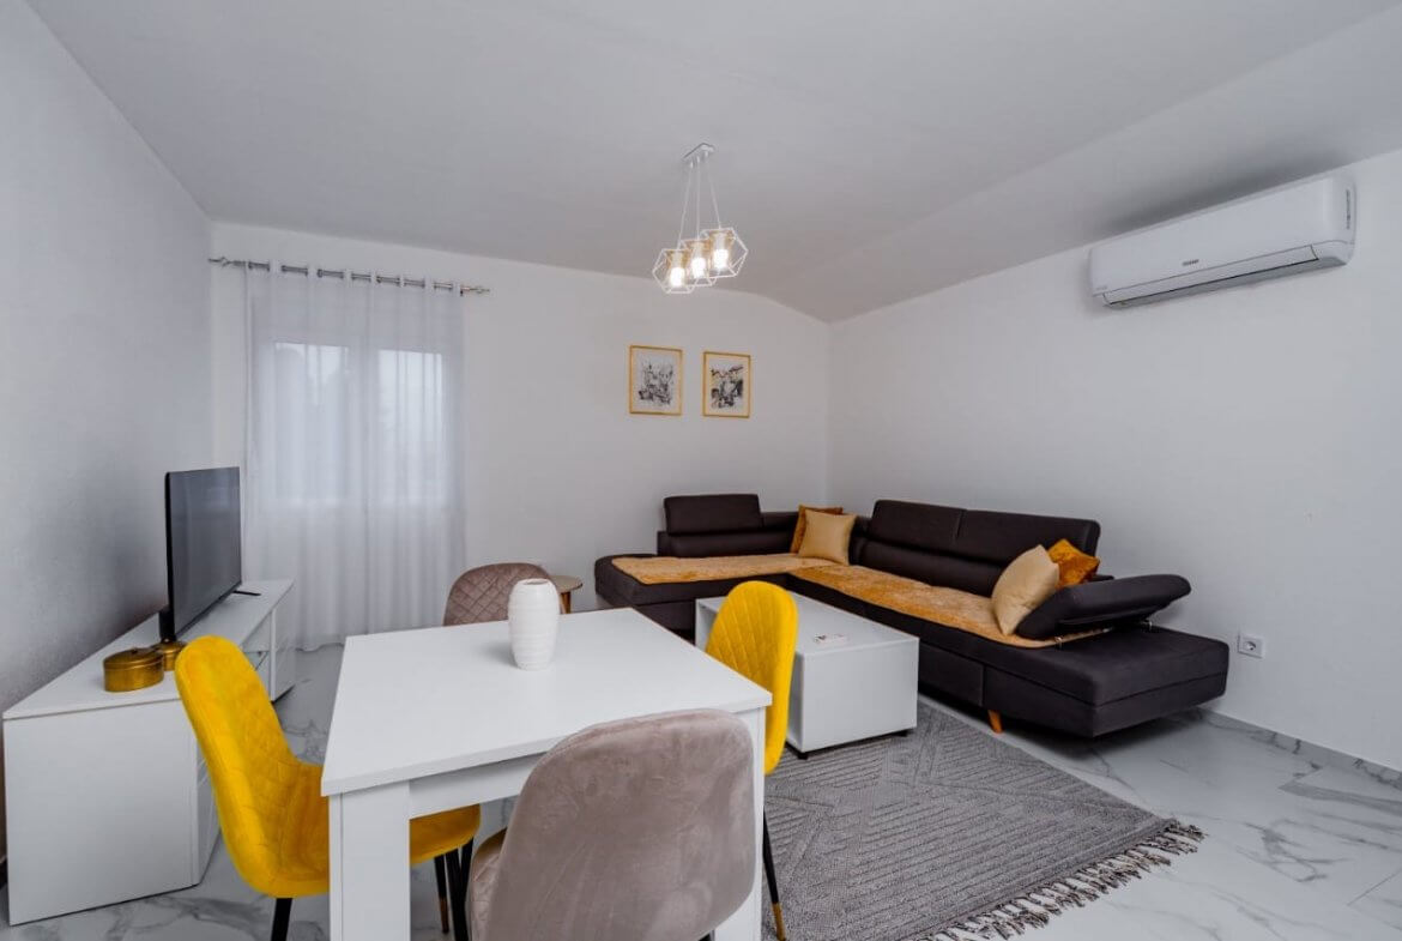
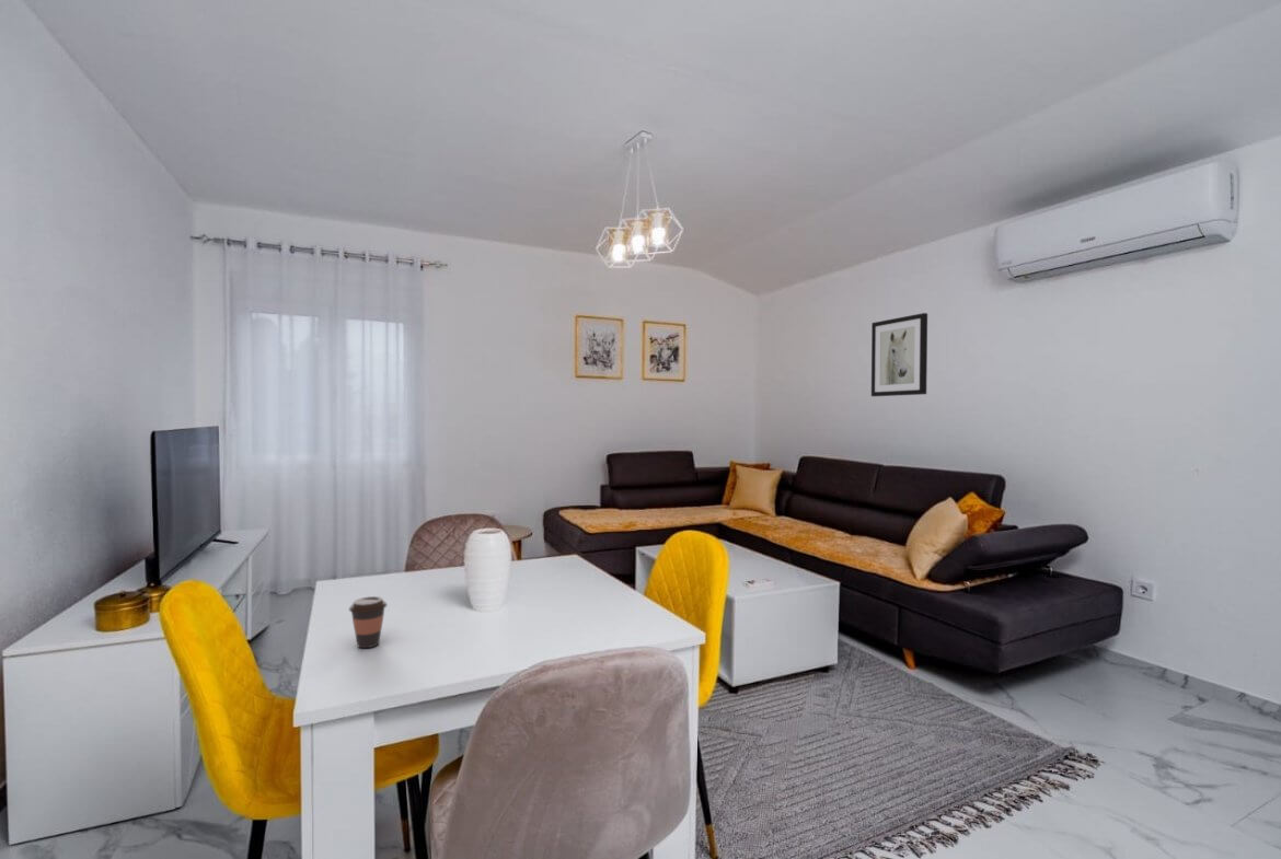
+ wall art [870,312,928,397]
+ coffee cup [348,595,388,649]
